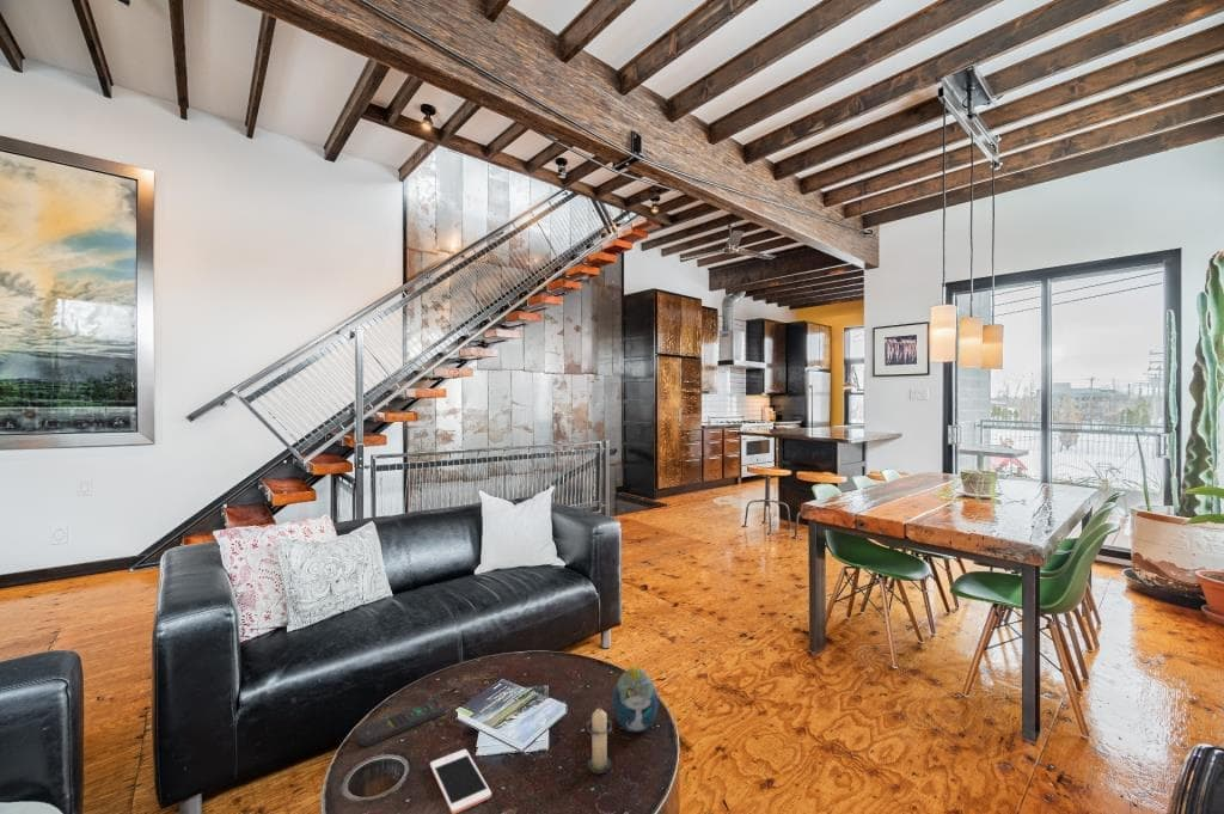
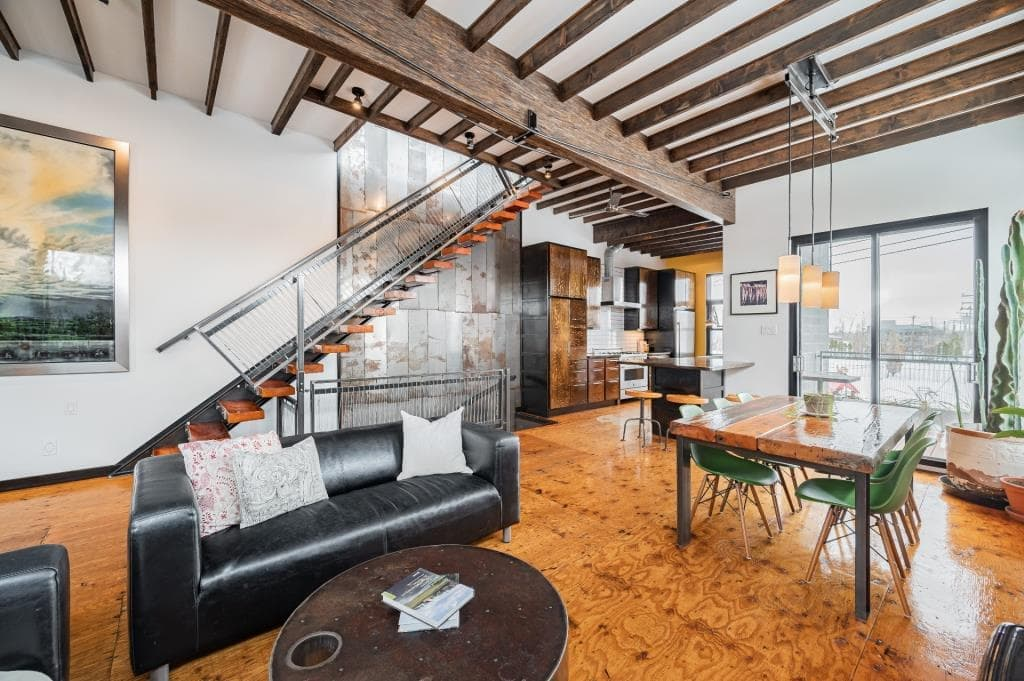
- remote control [356,698,447,747]
- candle [585,704,613,775]
- decorative egg [612,666,659,734]
- cell phone [429,748,492,814]
